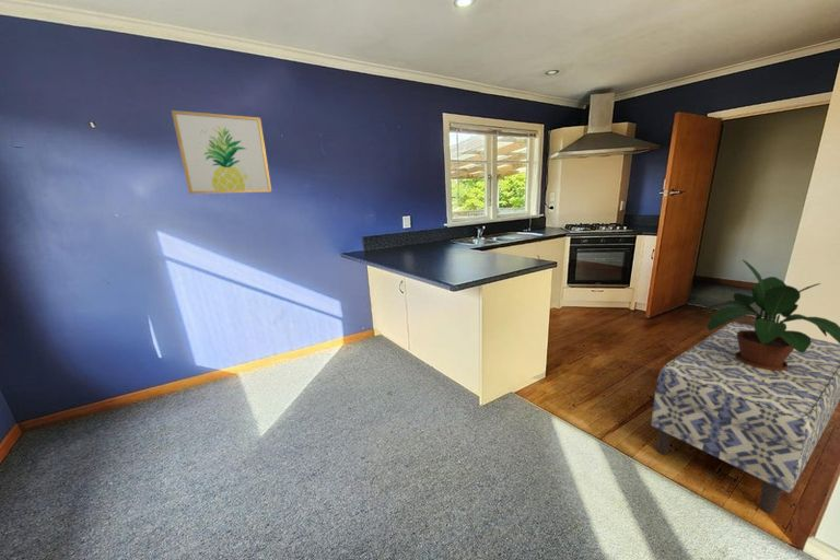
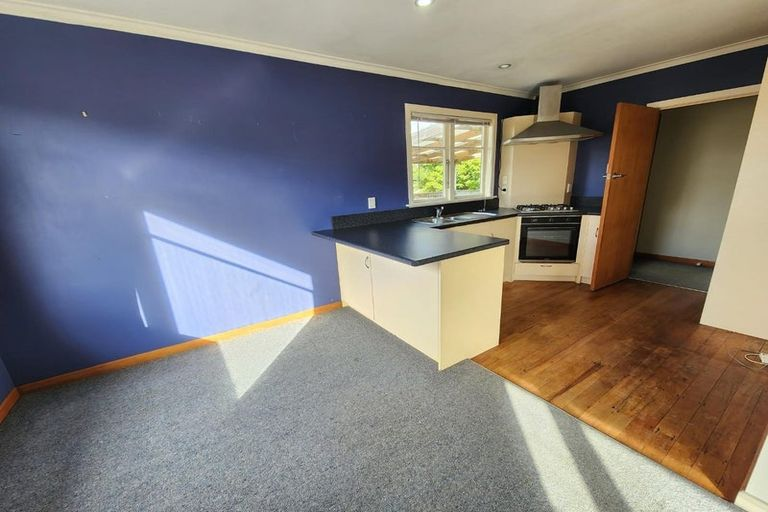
- wall art [171,109,272,195]
- bench [650,322,840,515]
- potted plant [702,258,840,371]
